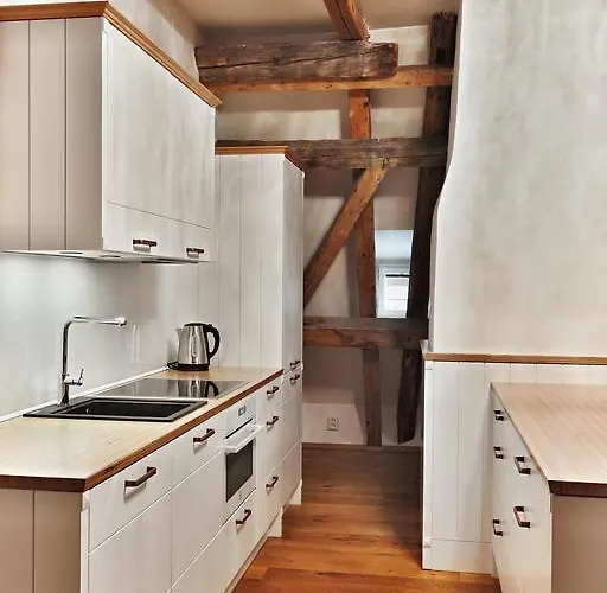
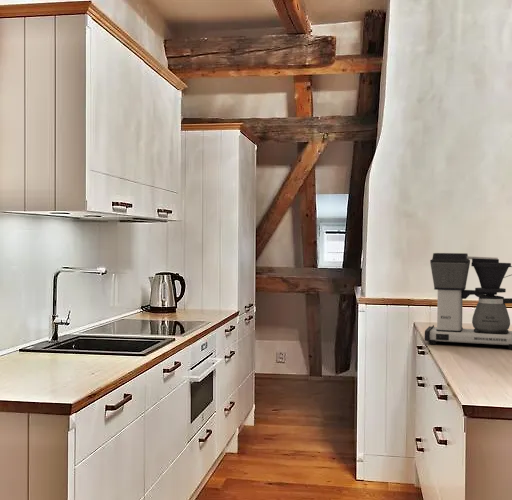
+ coffee maker [424,252,512,350]
